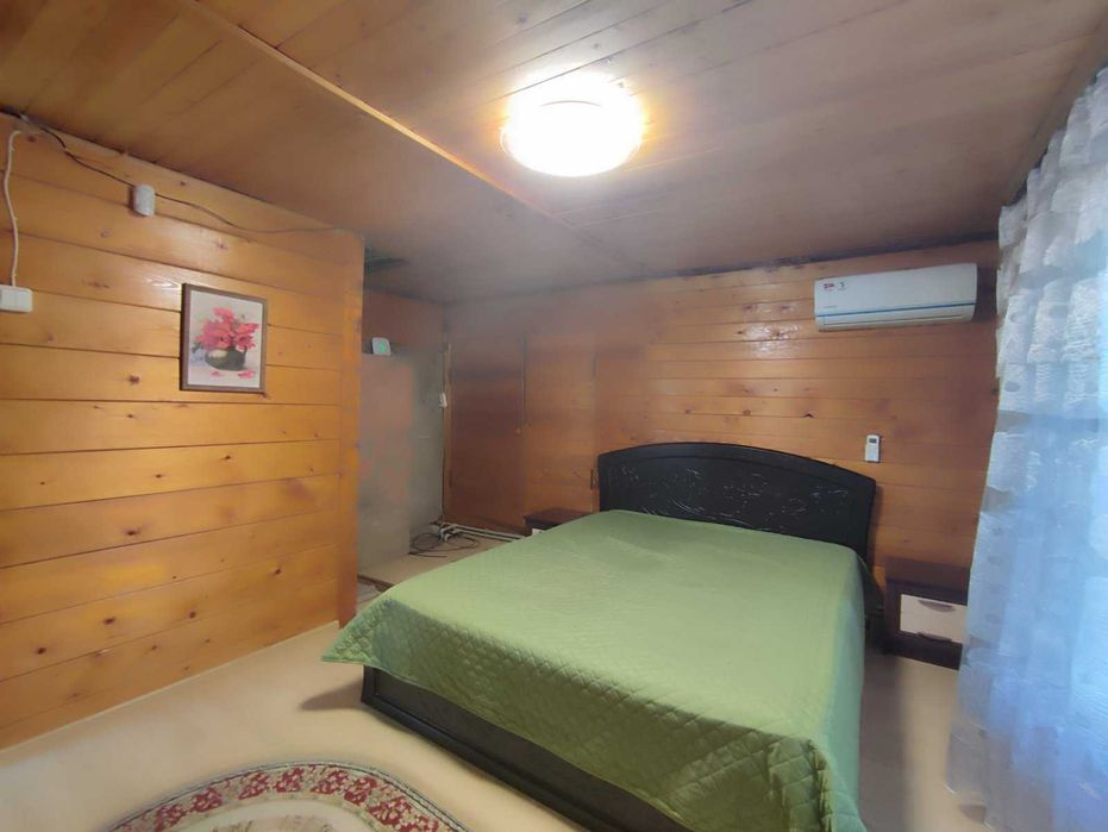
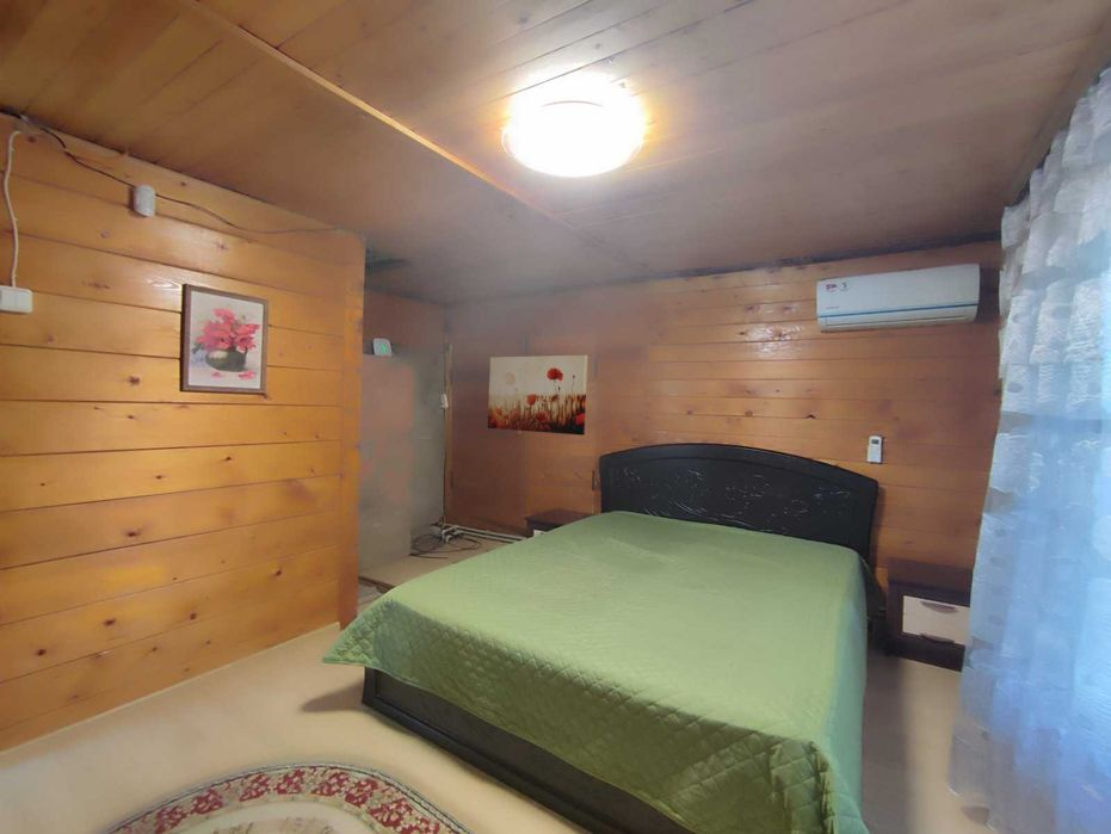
+ wall art [487,354,588,437]
